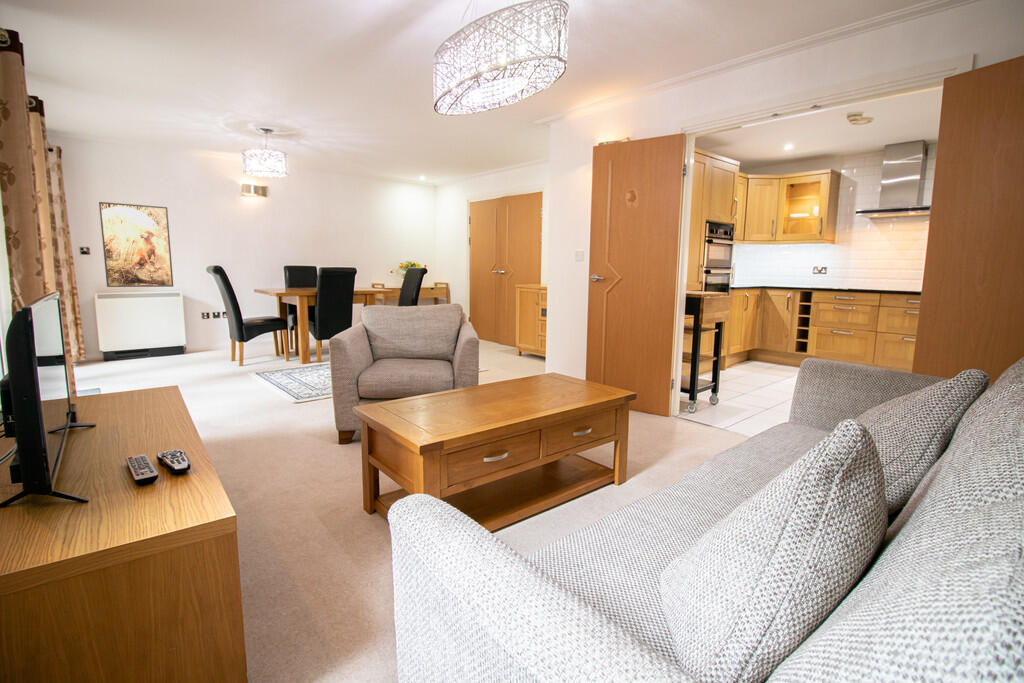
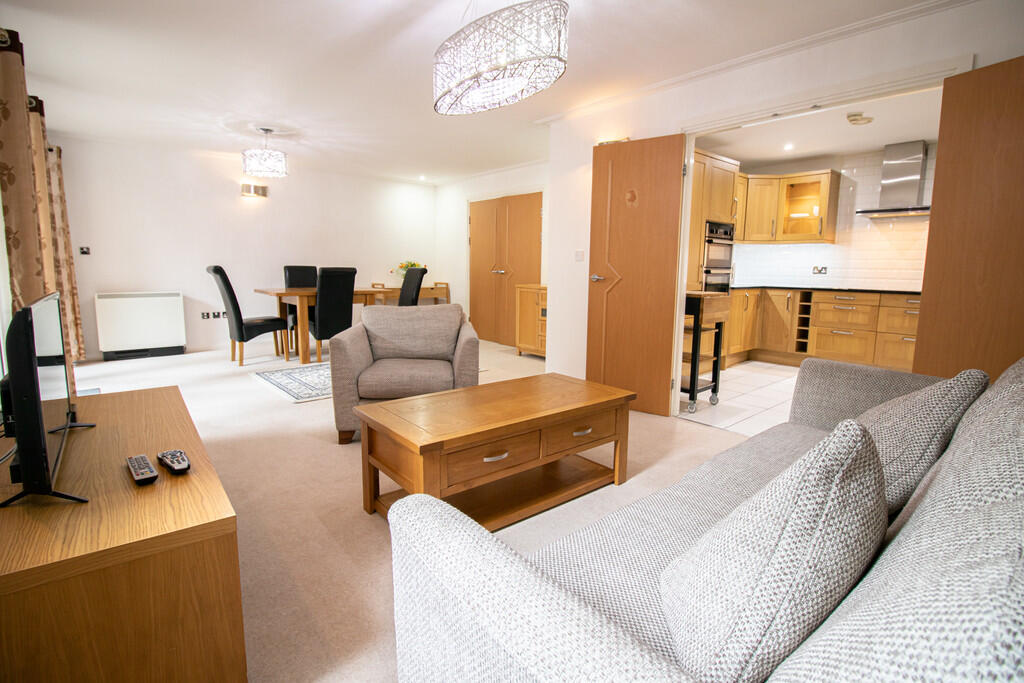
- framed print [98,201,174,288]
